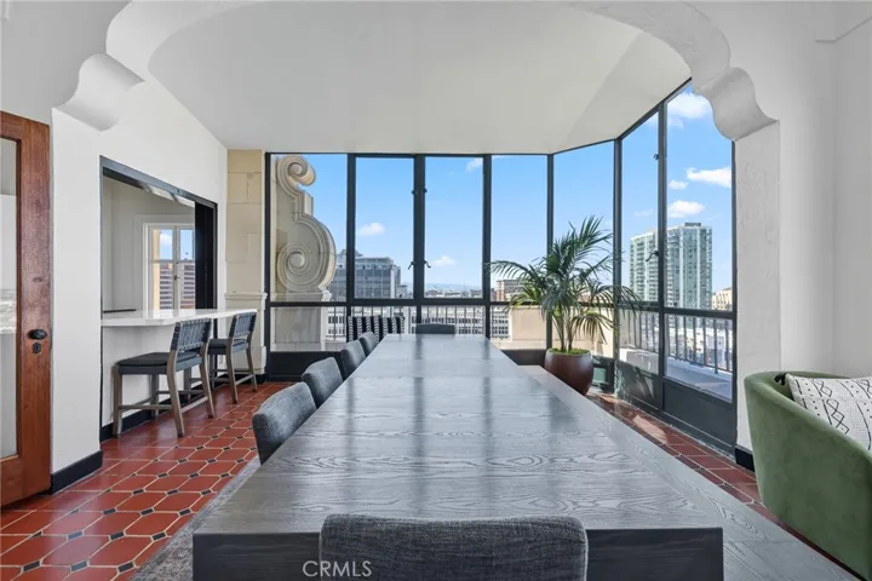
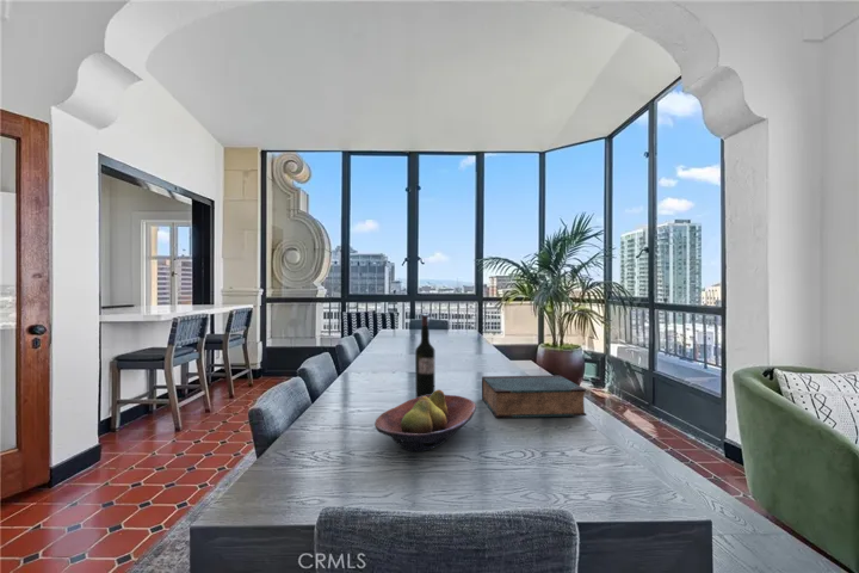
+ book [481,374,588,419]
+ wine bottle [414,314,435,399]
+ fruit bowl [373,389,477,452]
